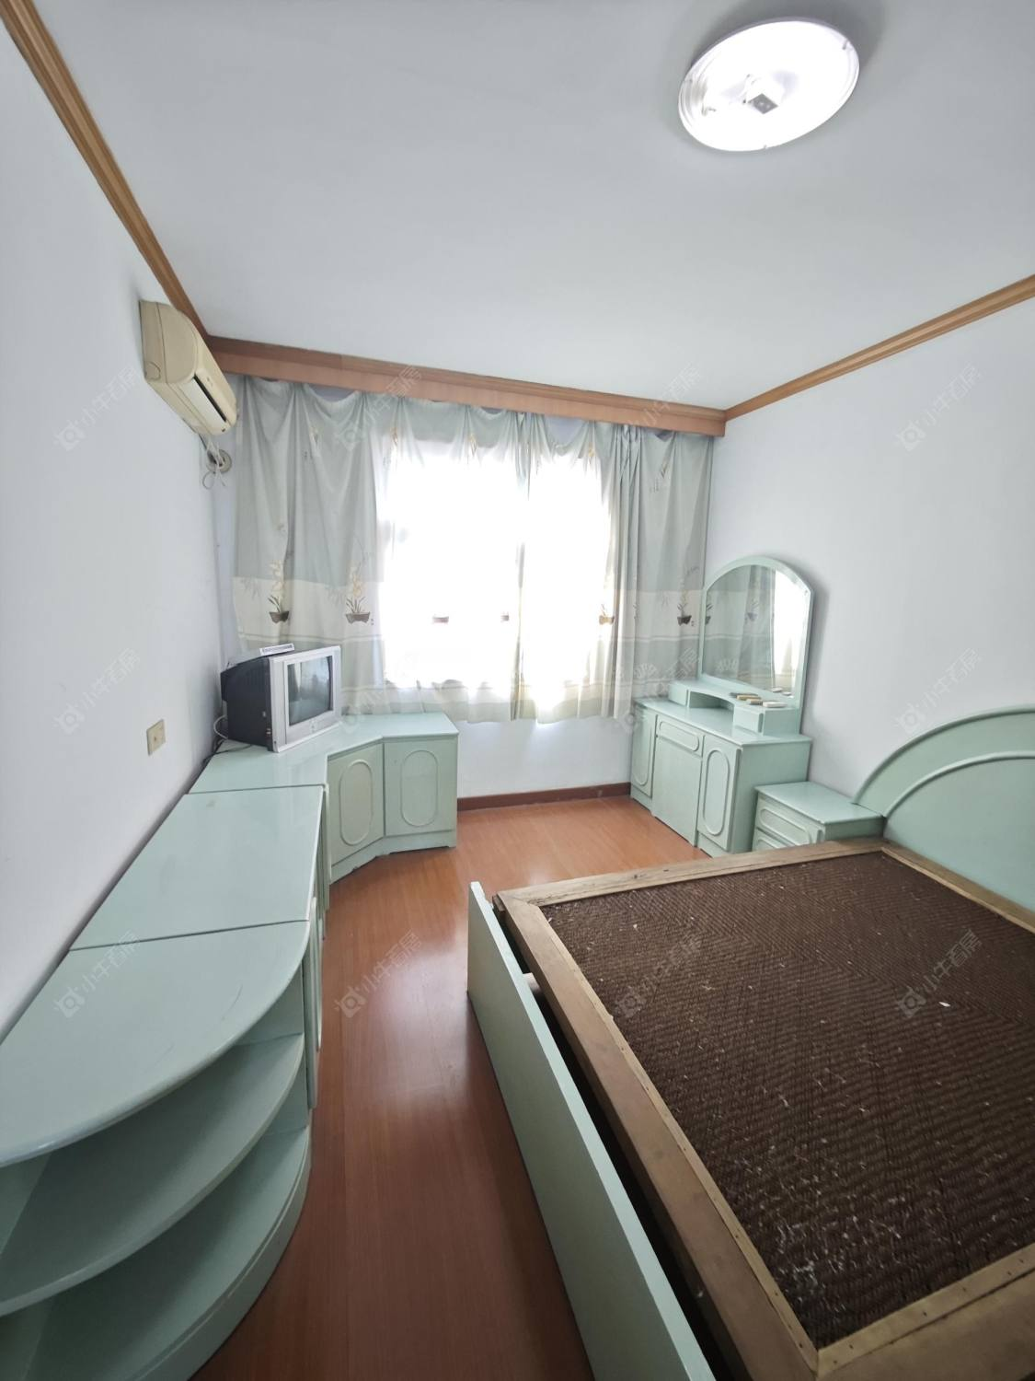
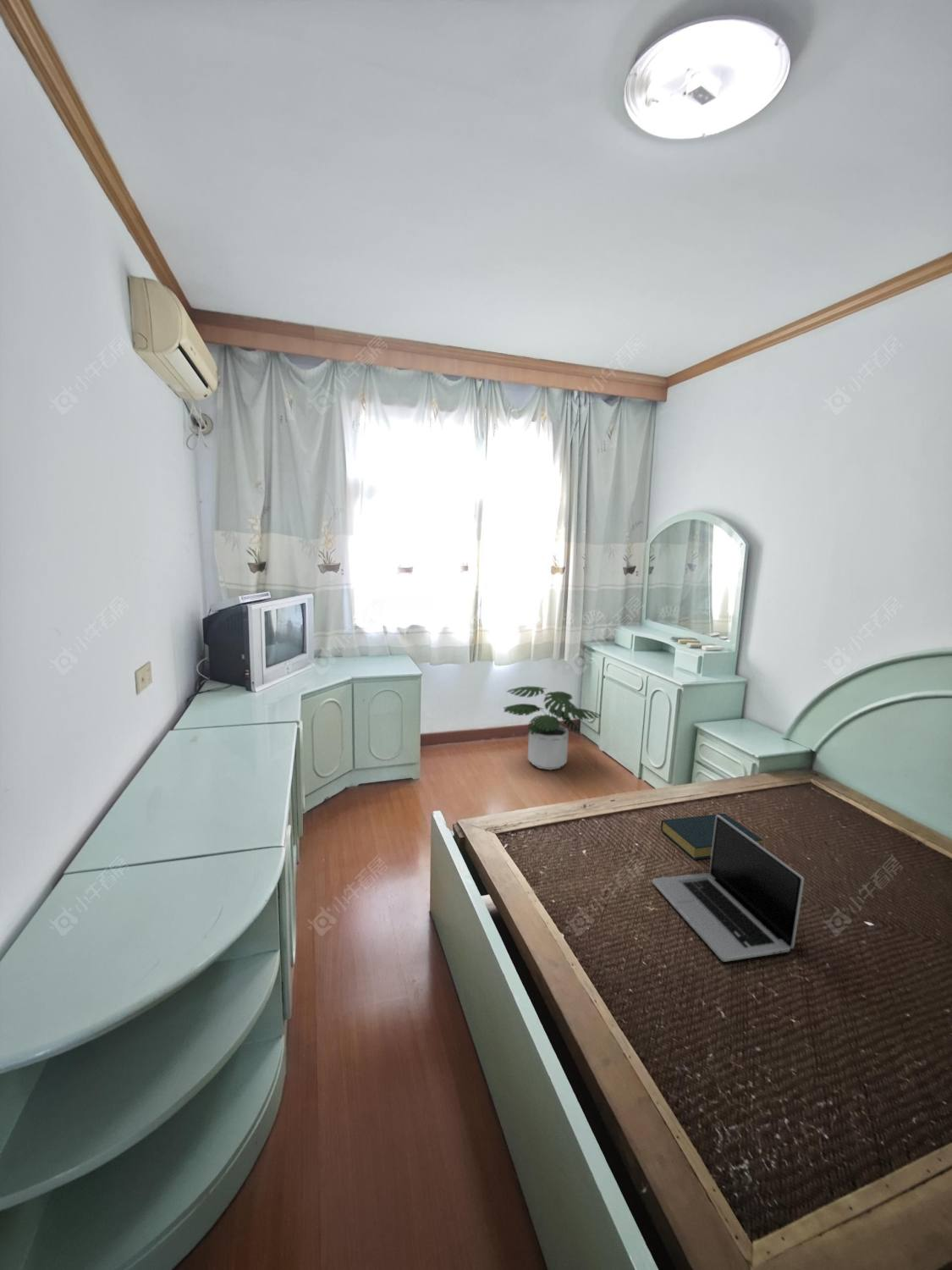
+ laptop [652,815,805,963]
+ potted plant [503,686,602,770]
+ hardback book [660,813,763,860]
